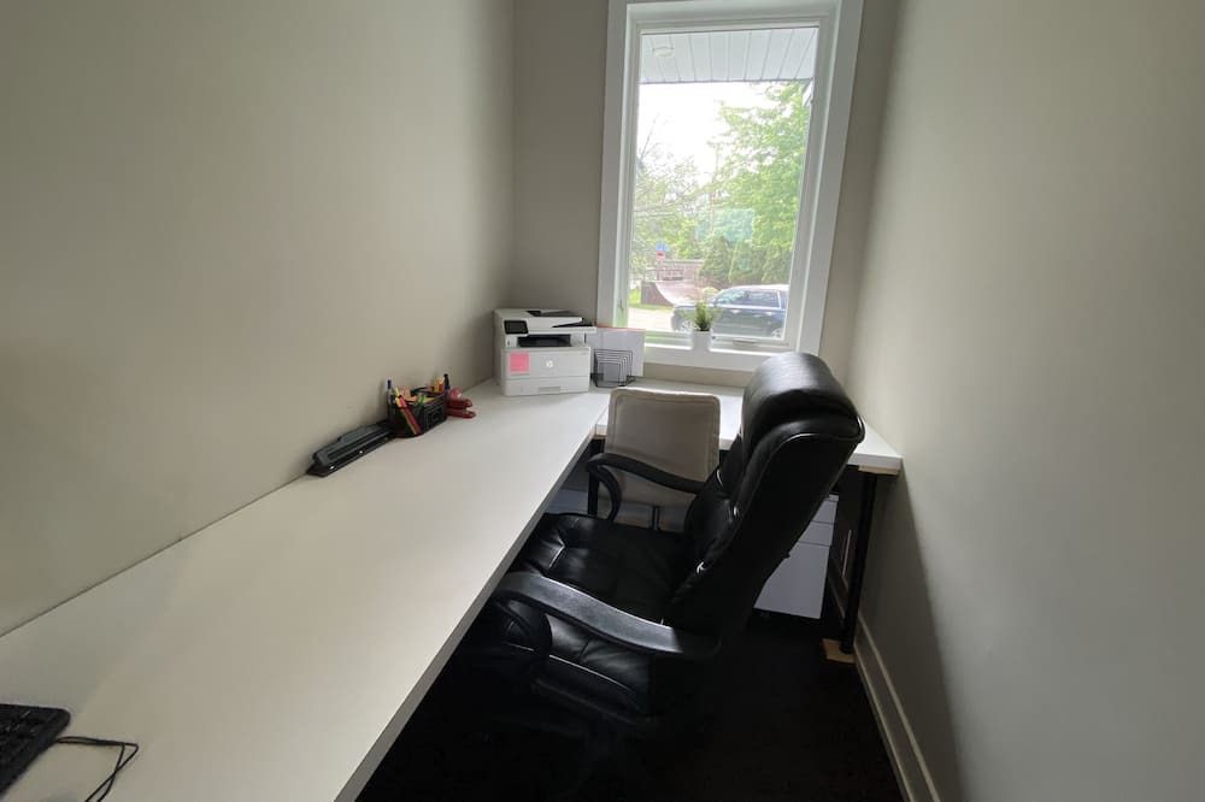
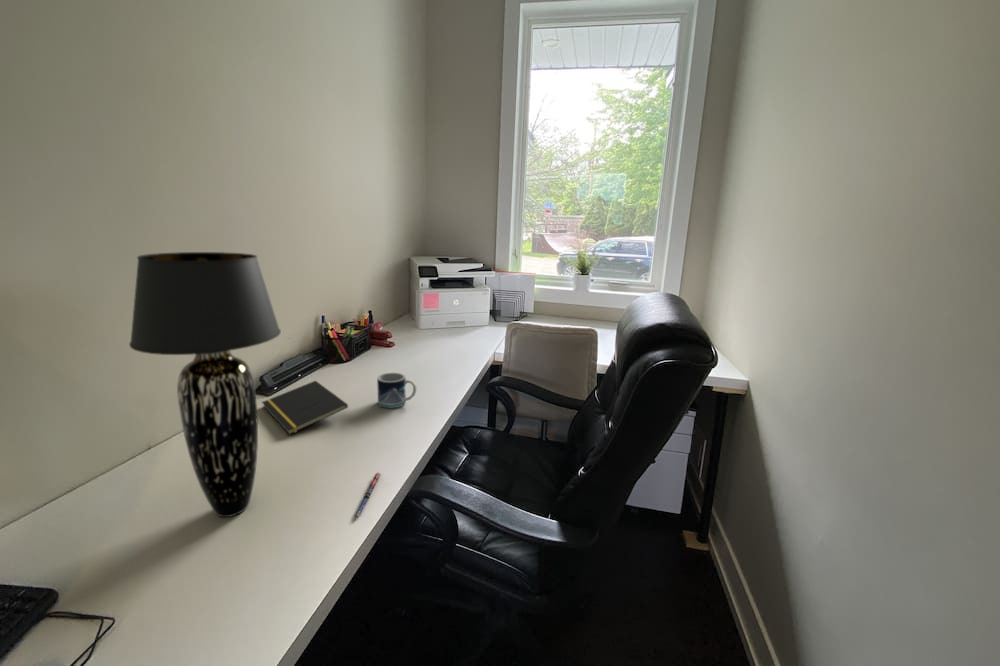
+ notepad [261,380,349,435]
+ mug [376,372,418,409]
+ table lamp [128,251,282,518]
+ pen [353,472,382,517]
